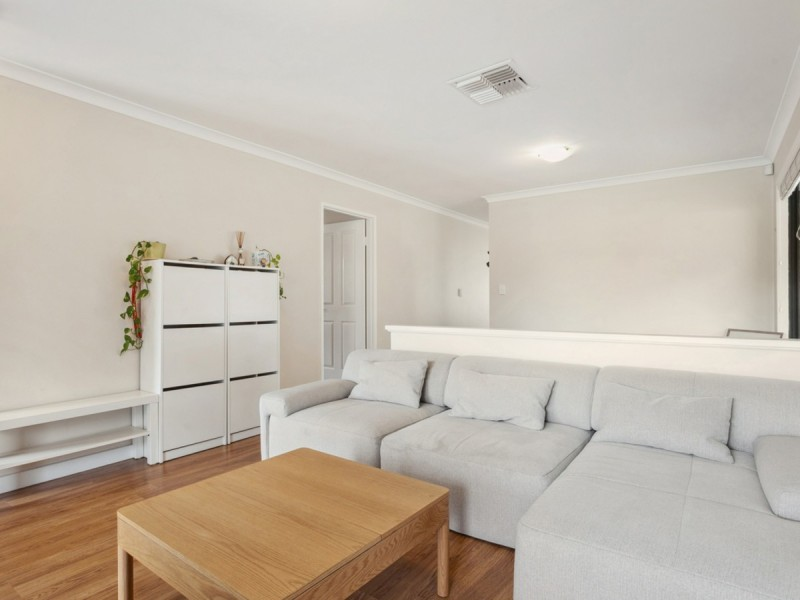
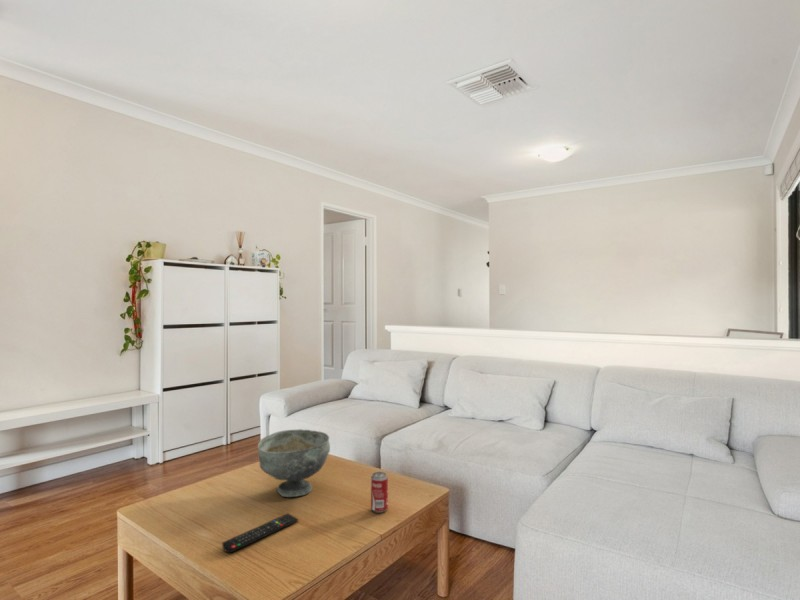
+ remote control [221,512,299,554]
+ beverage can [370,471,389,514]
+ decorative bowl [257,428,331,498]
